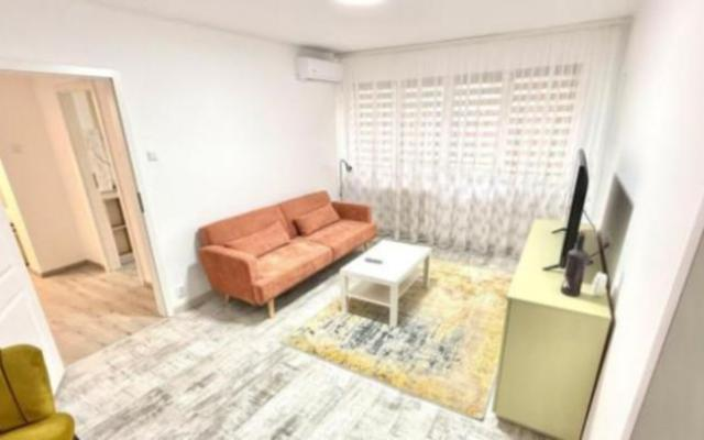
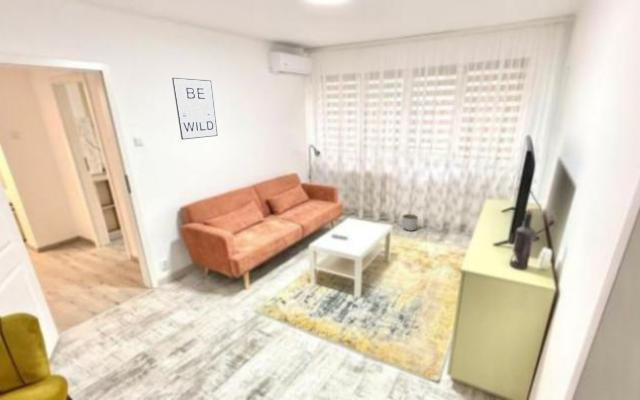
+ wall art [171,77,219,141]
+ planter [401,213,419,232]
